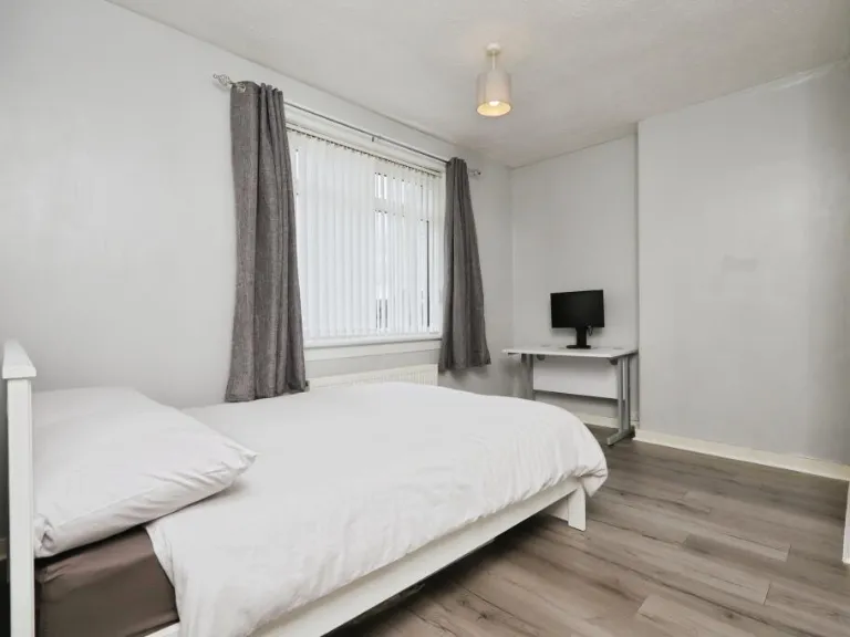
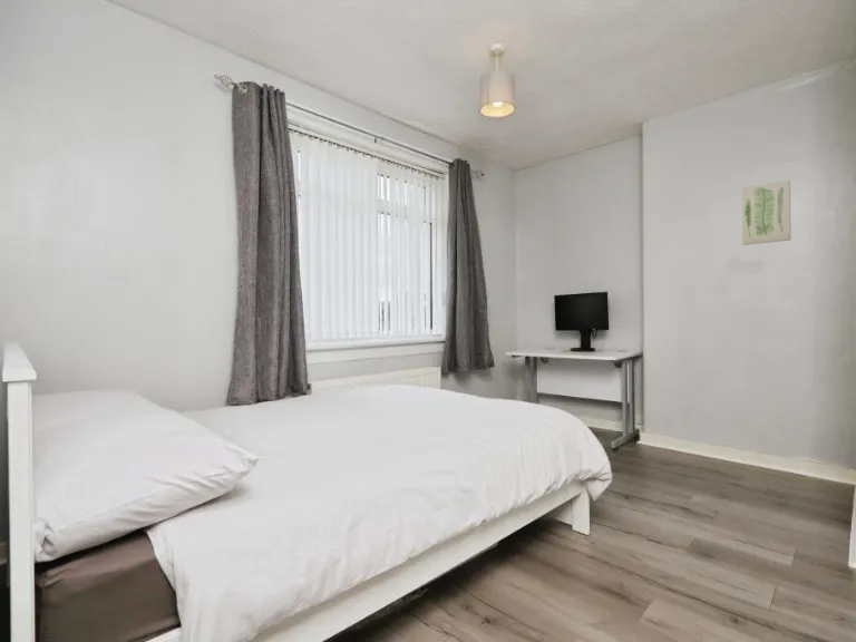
+ wall art [741,179,792,246]
